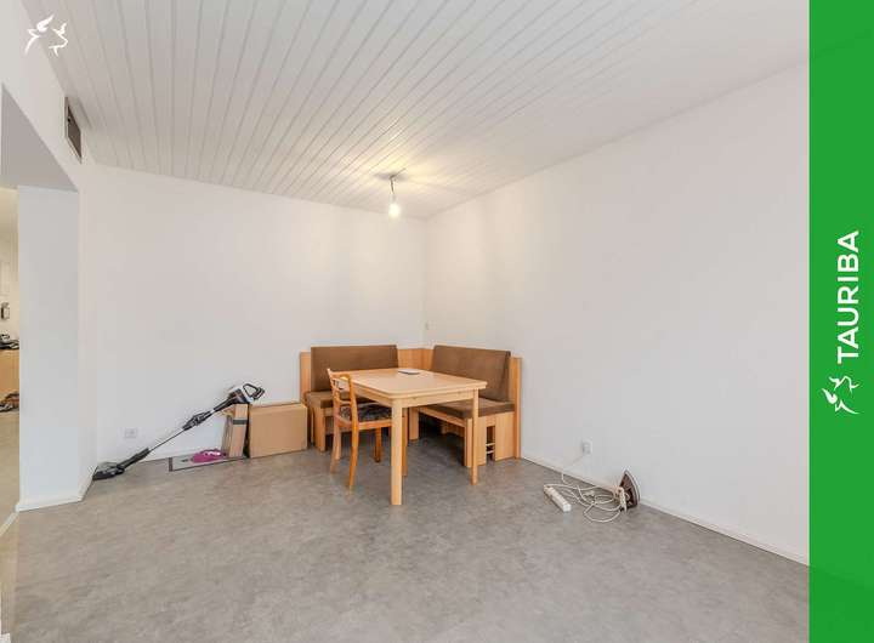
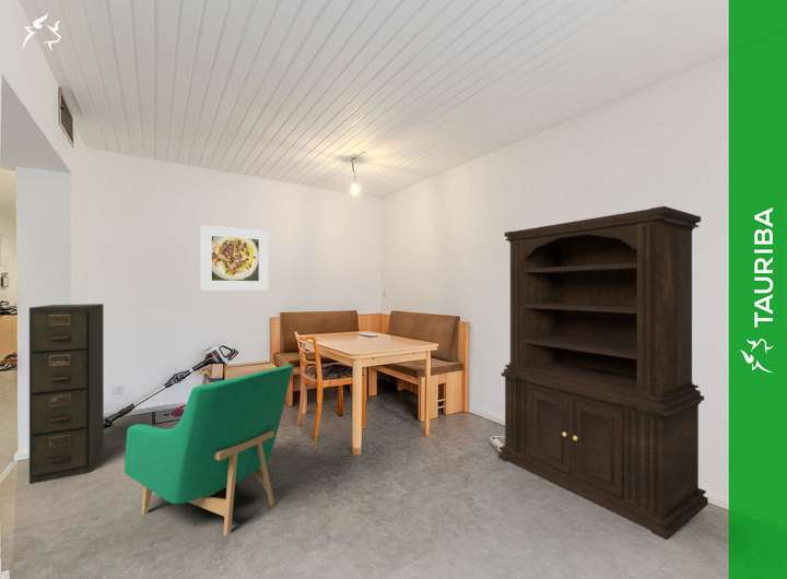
+ filing cabinet [28,303,105,485]
+ hutch [497,205,709,541]
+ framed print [200,224,269,291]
+ armchair [124,364,295,536]
